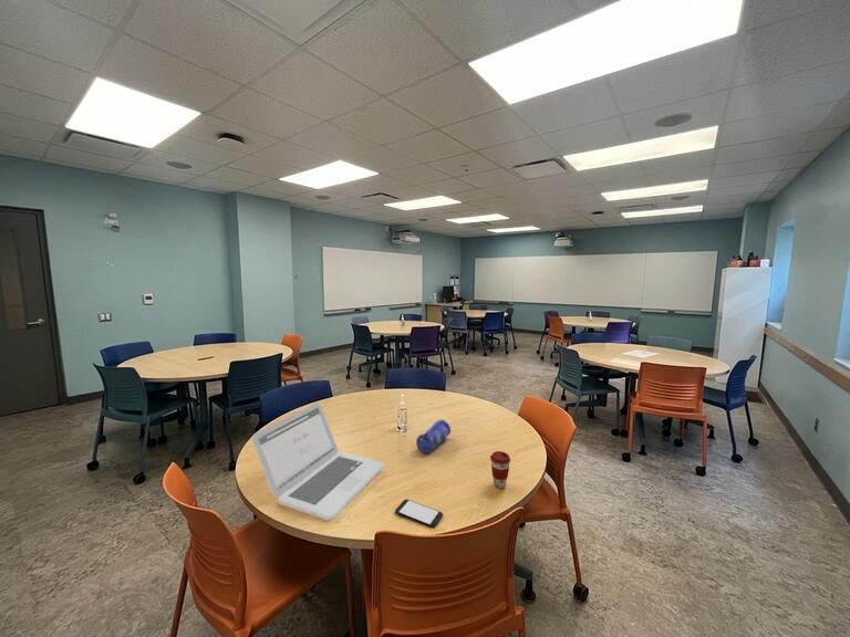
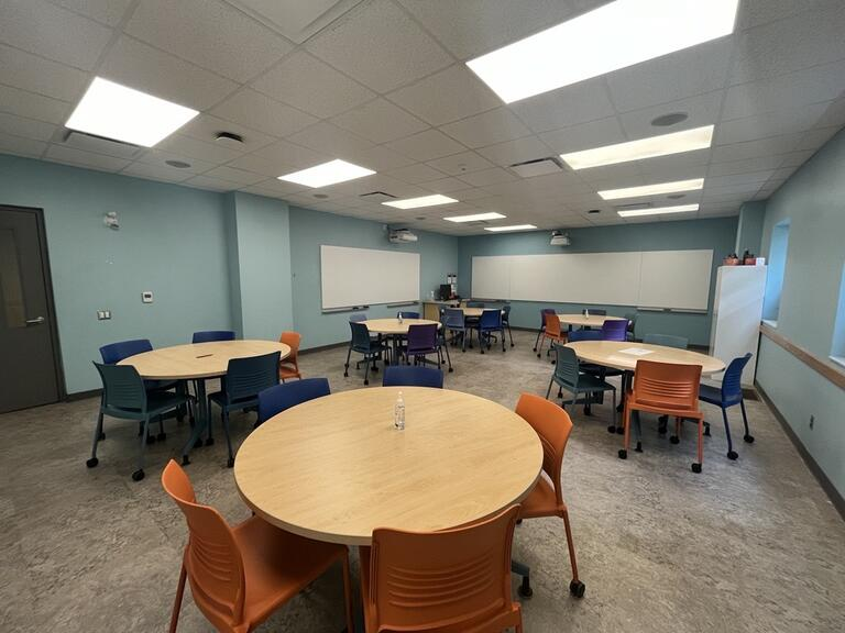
- laptop [251,403,385,520]
- pencil case [415,418,452,455]
- coffee cup [489,450,511,489]
- smartphone [394,498,444,529]
